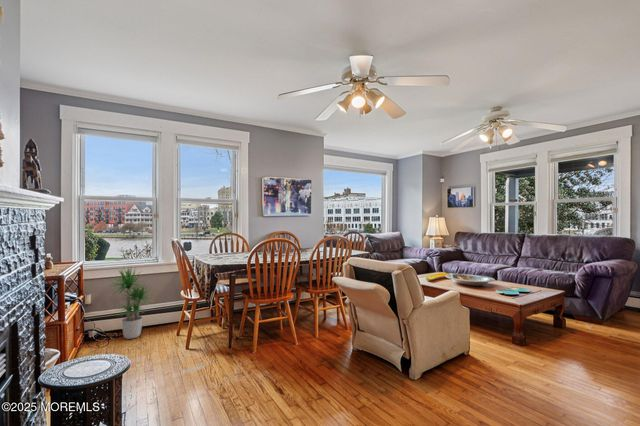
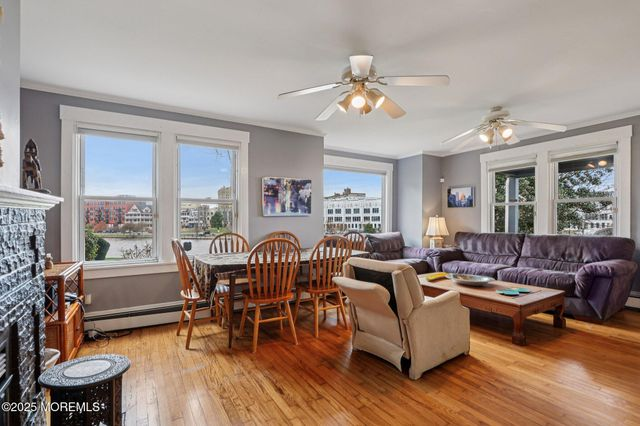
- potted plant [105,265,157,340]
